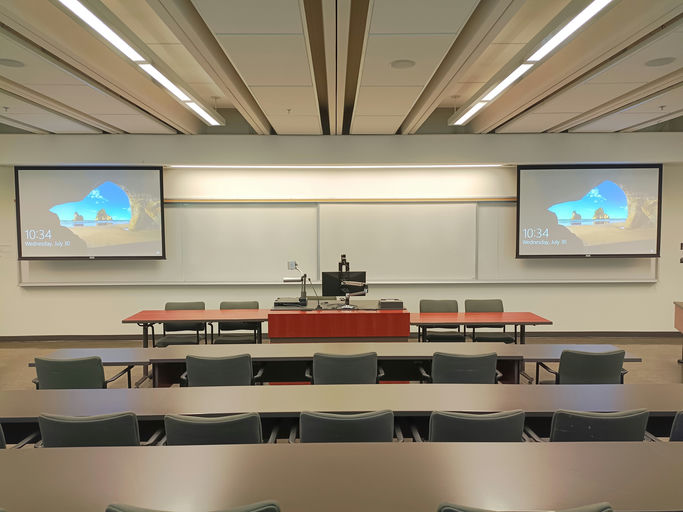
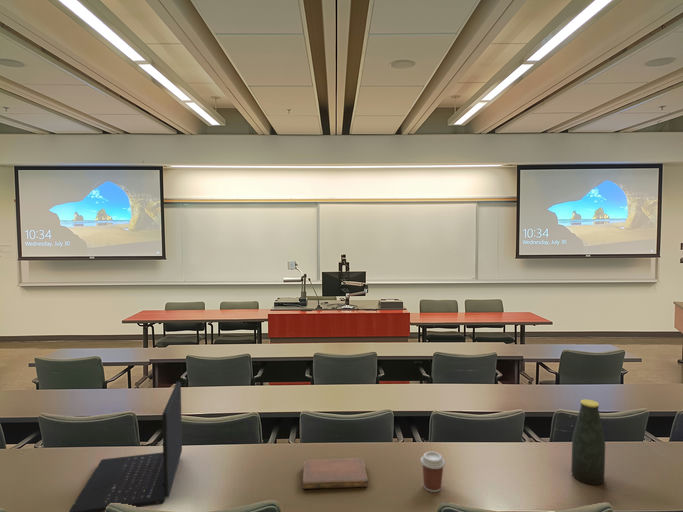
+ bottle [570,398,606,486]
+ notebook [302,457,369,490]
+ laptop [68,381,183,512]
+ coffee cup [420,451,446,493]
